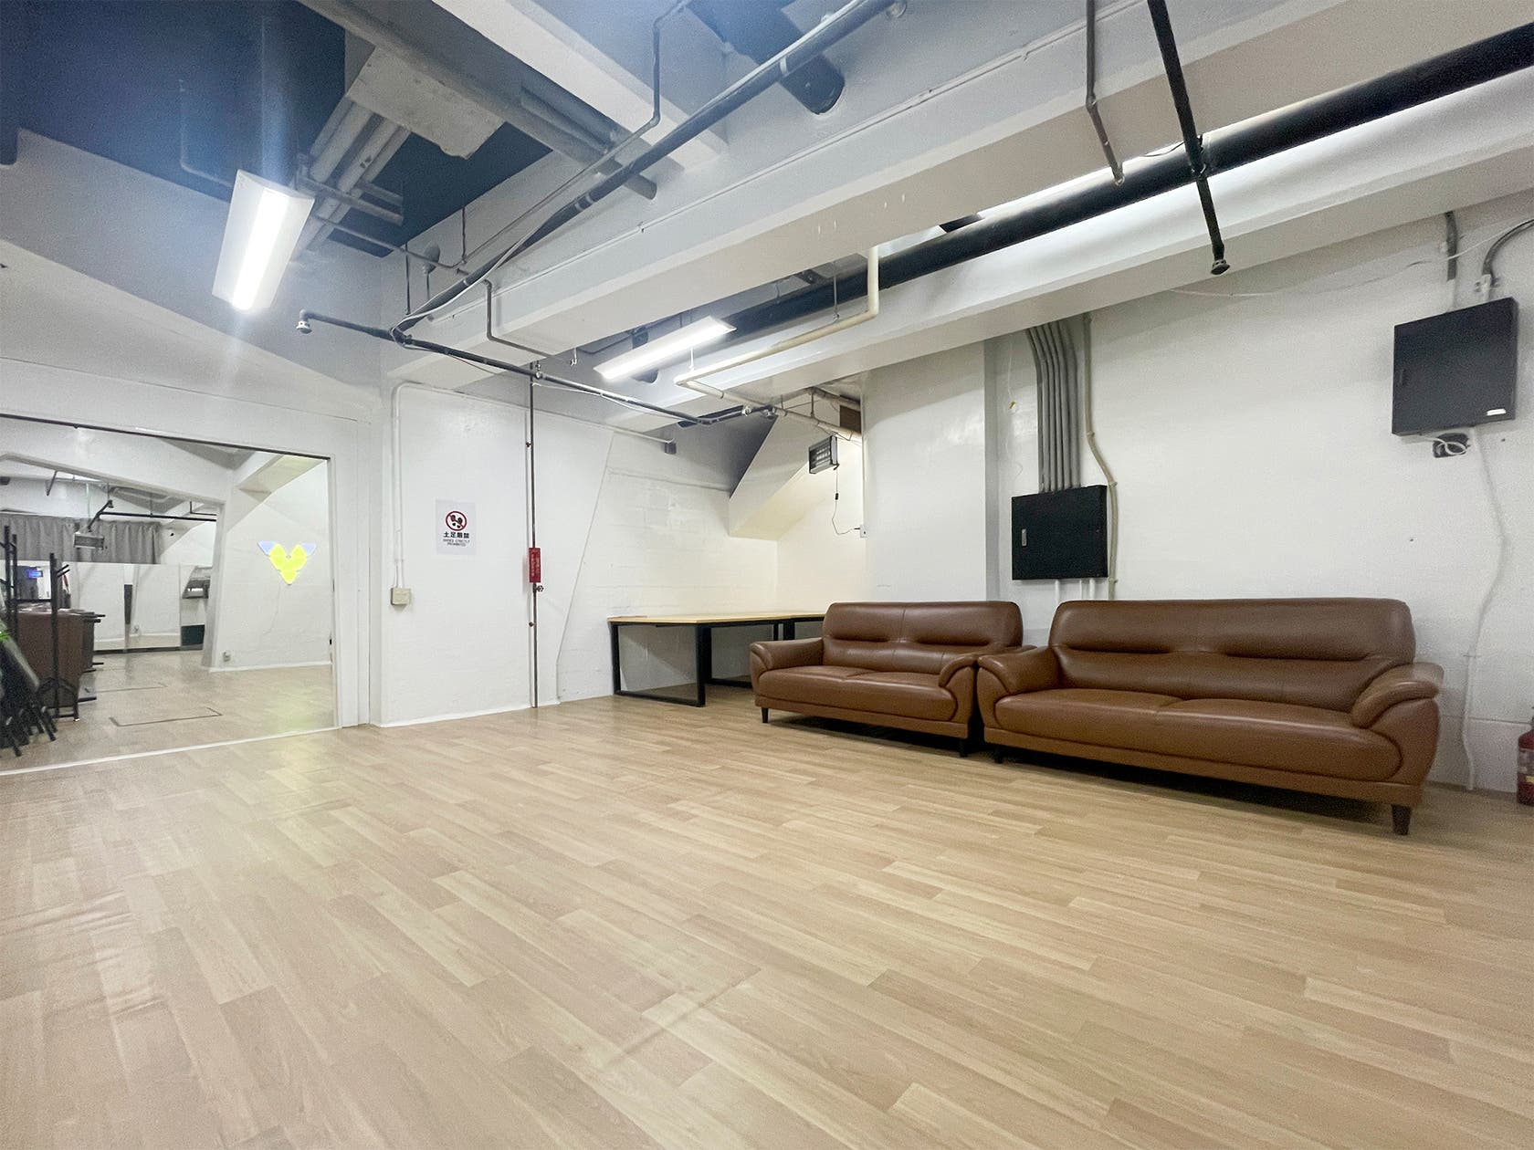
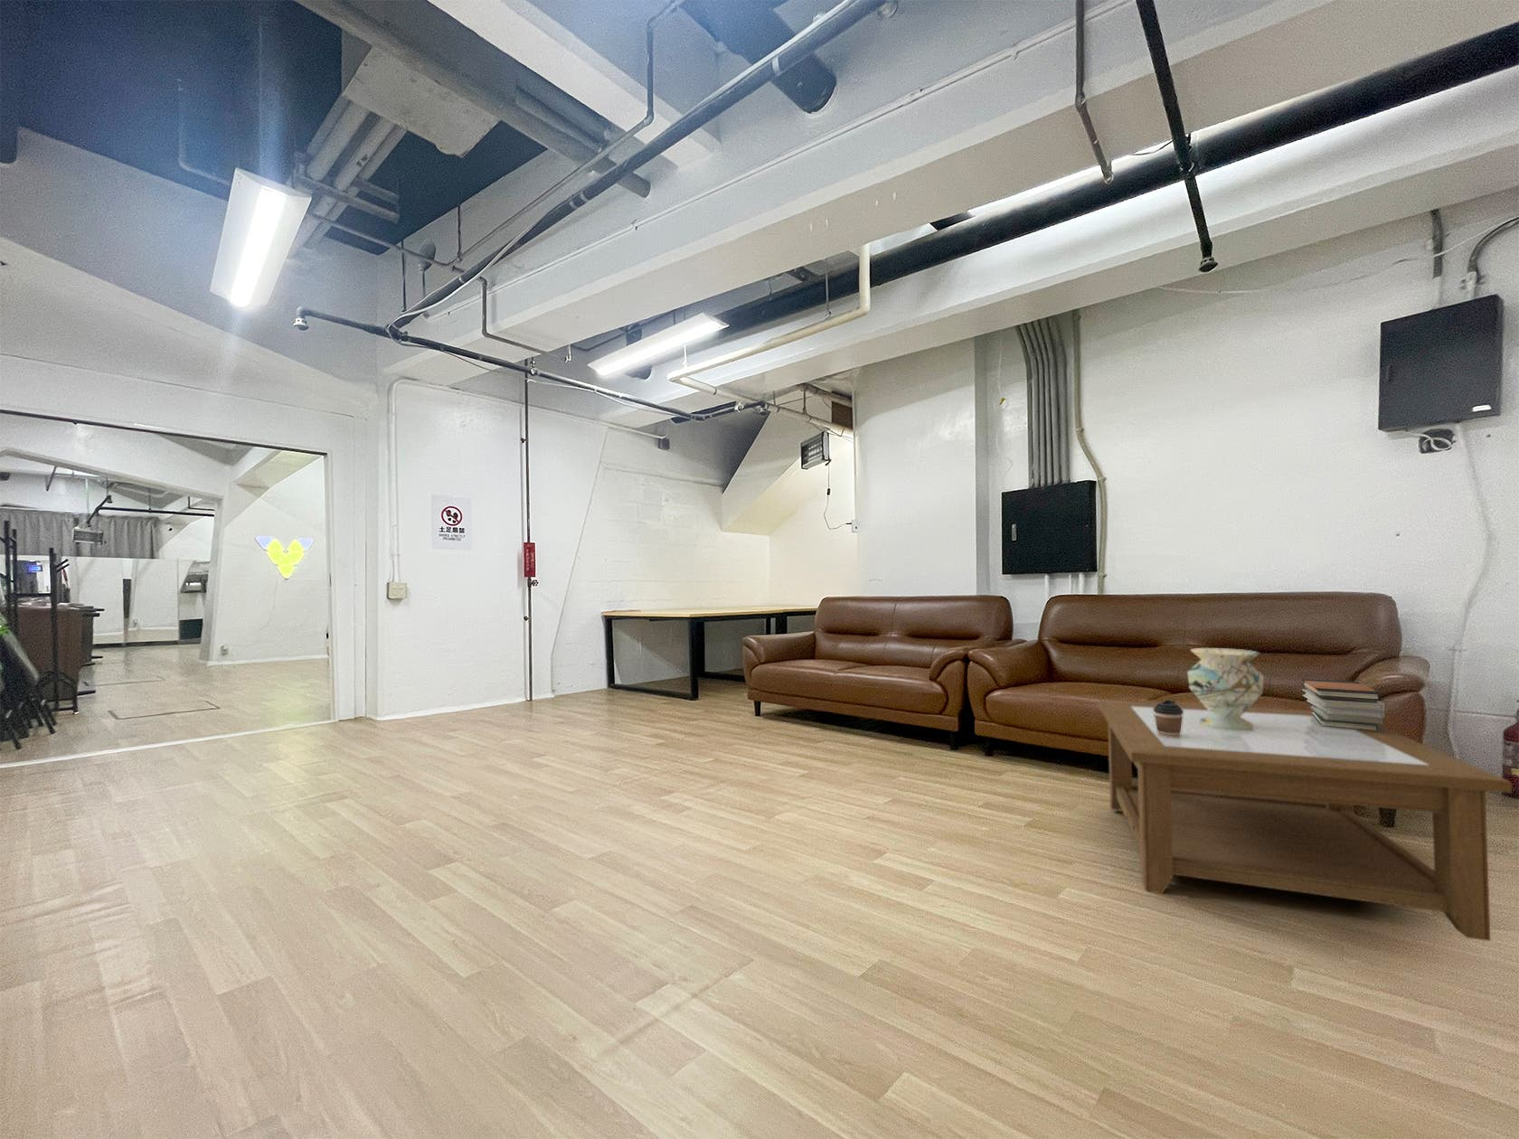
+ coffee cup [1154,699,1184,738]
+ book stack [1300,678,1385,731]
+ coffee table [1097,700,1513,942]
+ decorative vase [1186,647,1265,730]
